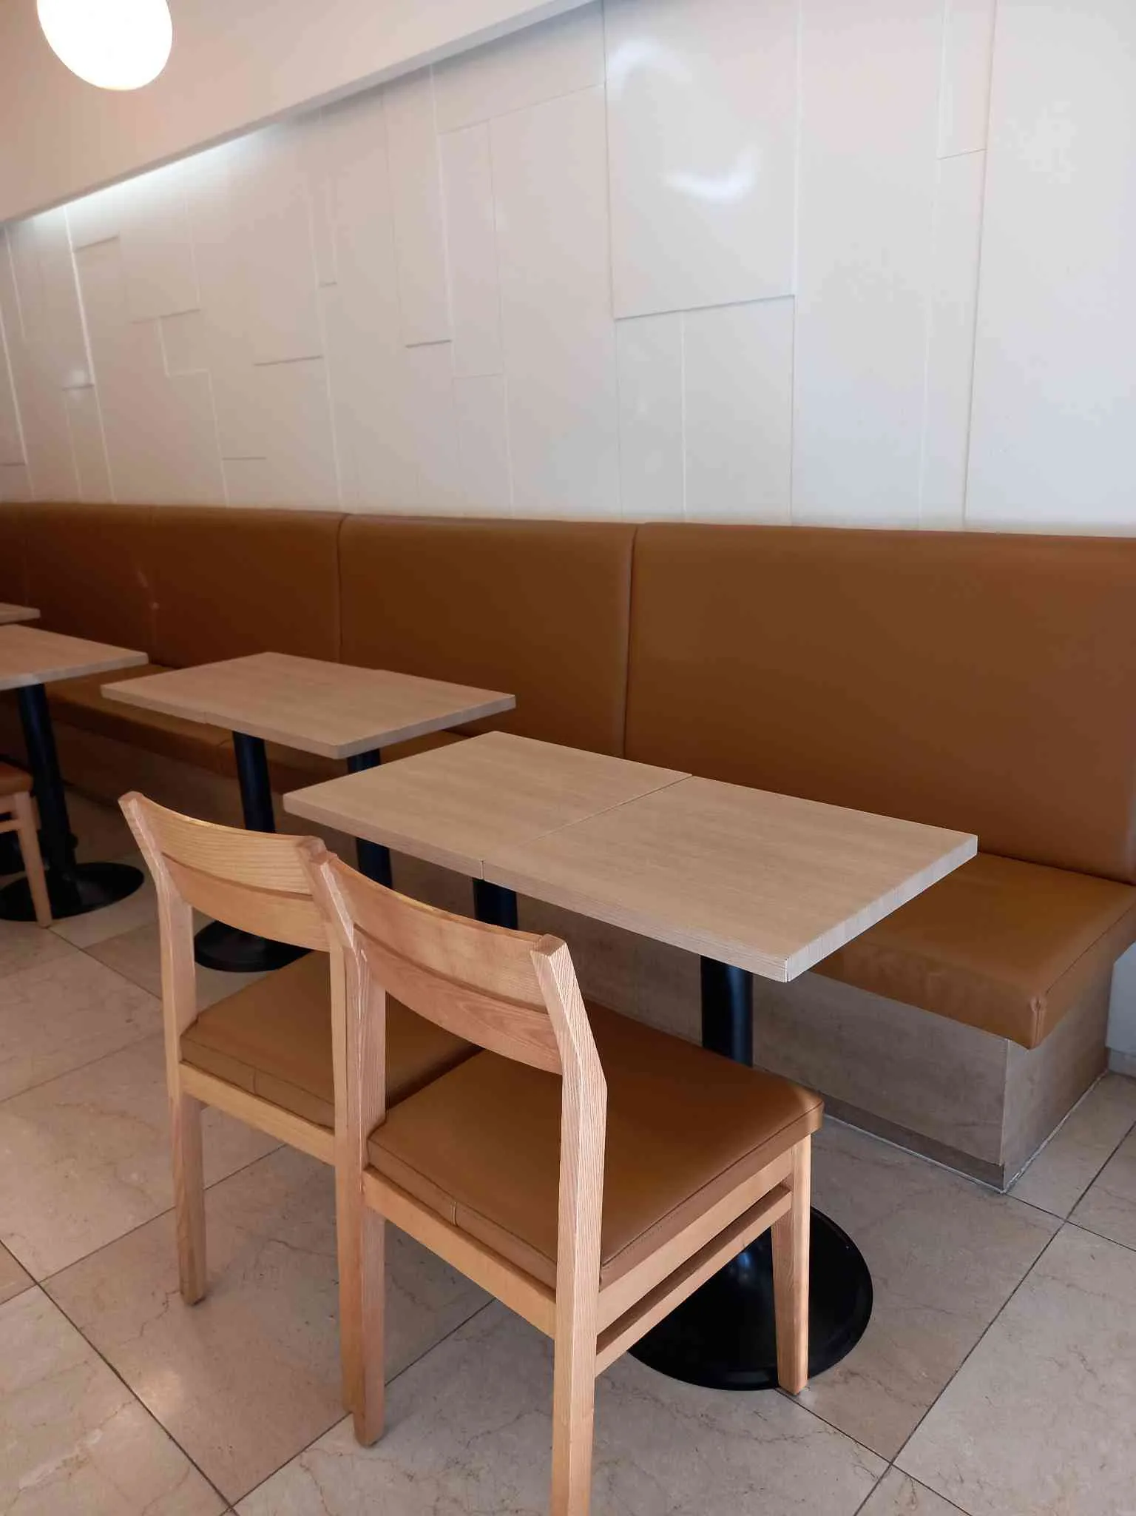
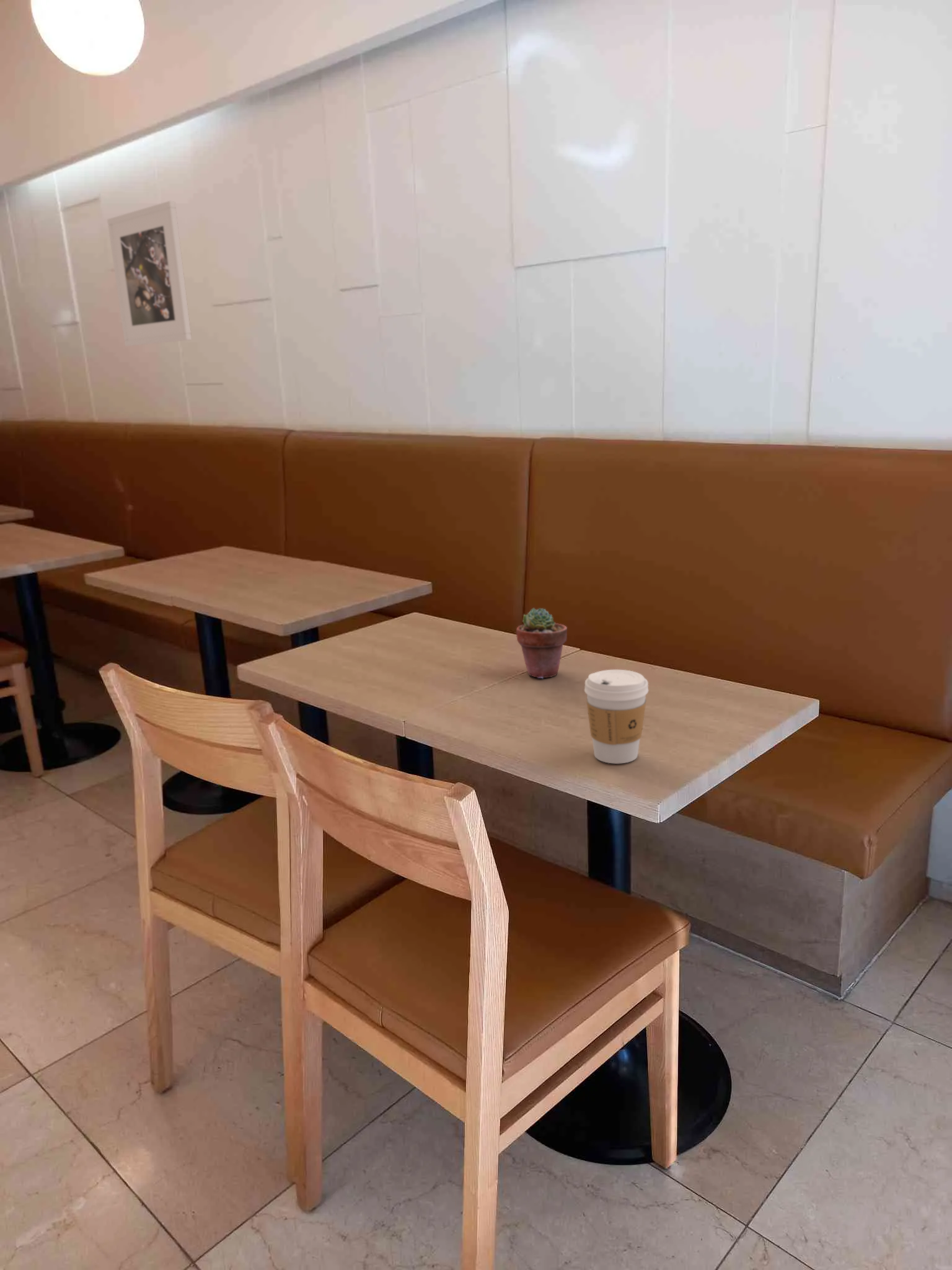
+ potted succulent [516,607,568,679]
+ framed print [107,200,192,347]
+ coffee cup [584,669,649,764]
